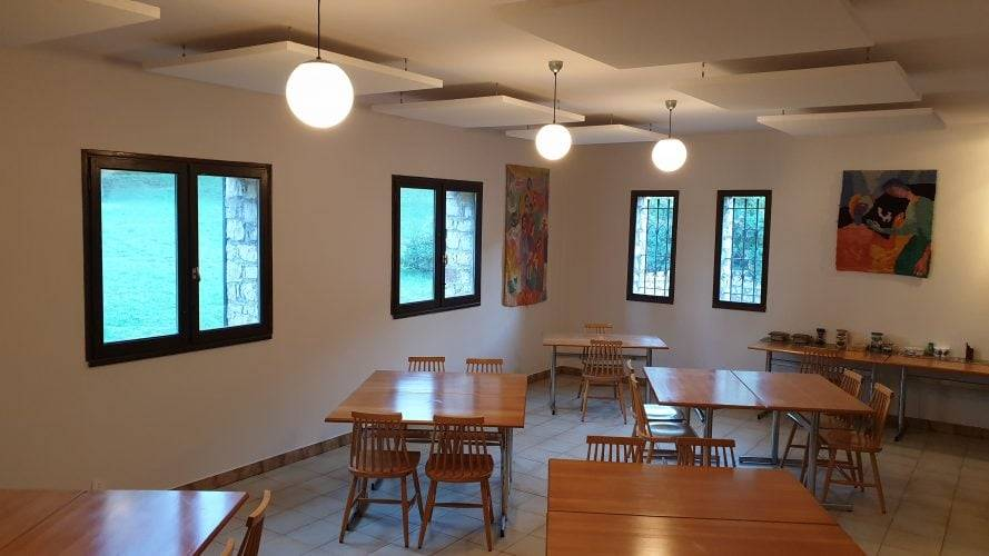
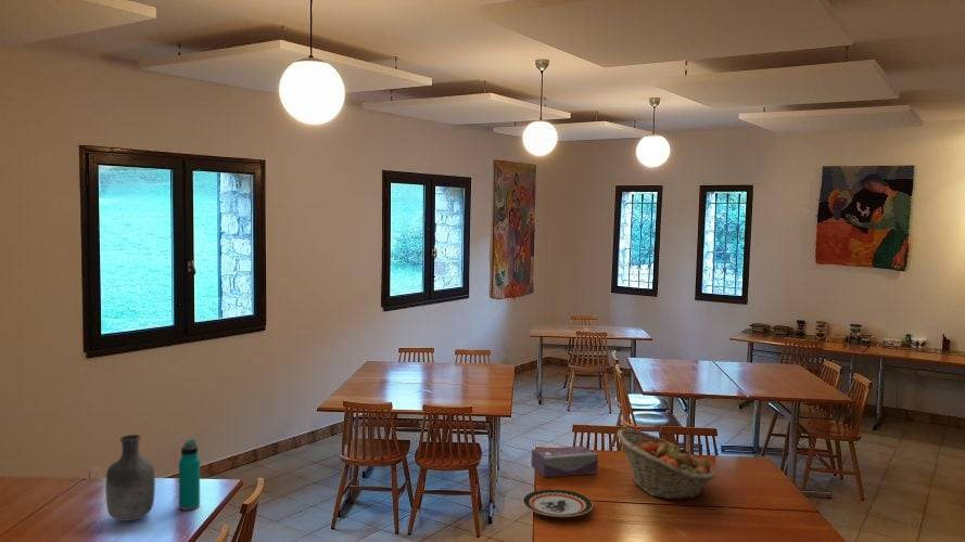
+ tissue box [531,444,599,478]
+ fruit basket [615,428,716,501]
+ plate [521,488,594,518]
+ vase [104,434,156,522]
+ water bottle [178,439,201,512]
